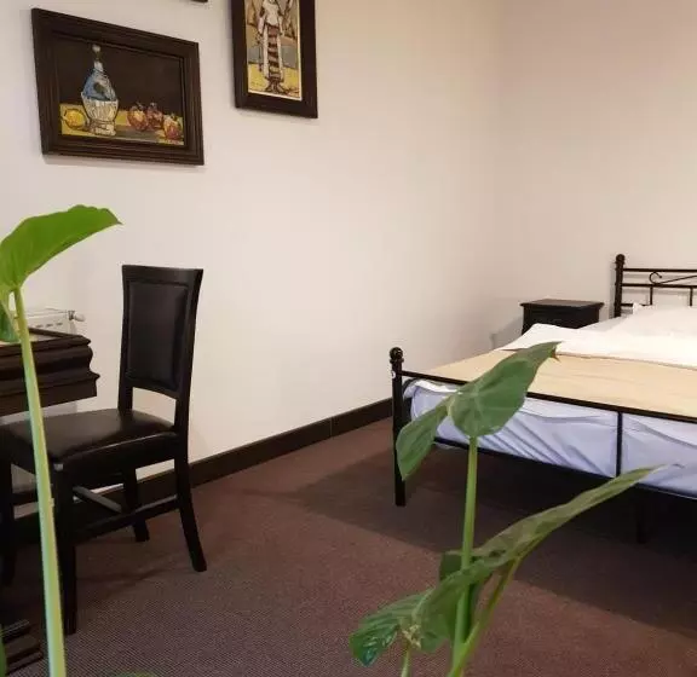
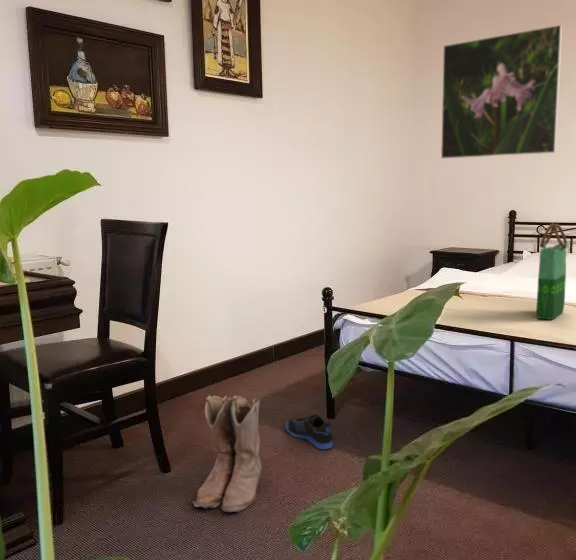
+ tote bag [536,222,569,321]
+ boots [191,394,263,513]
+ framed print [440,24,563,160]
+ sneaker [285,413,334,450]
